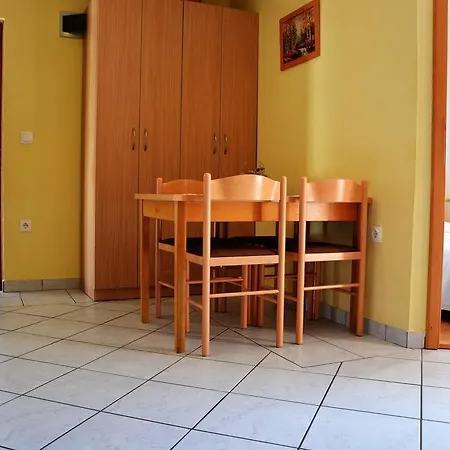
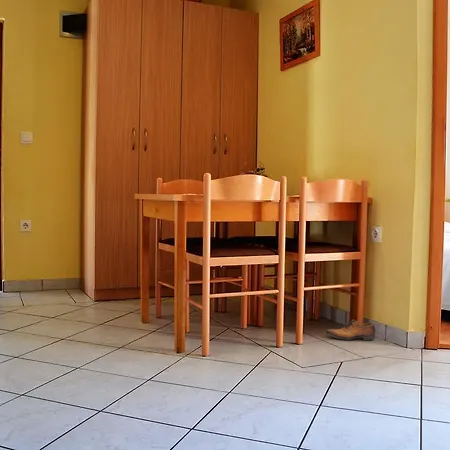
+ shoe [325,319,376,341]
